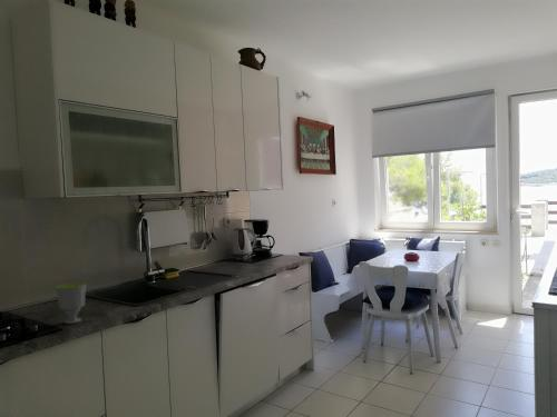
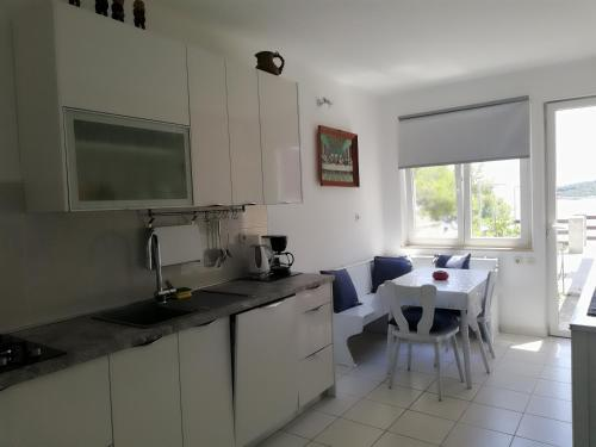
- cup [55,281,87,325]
